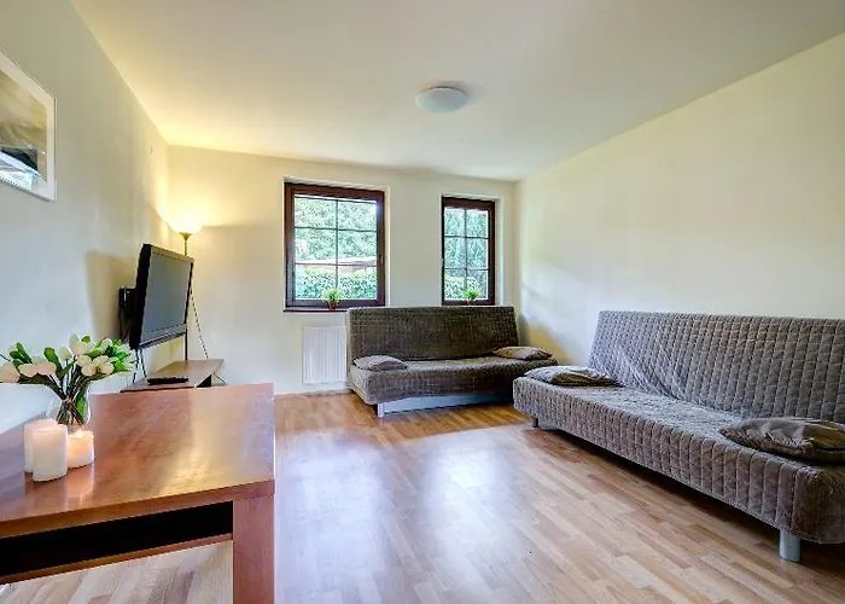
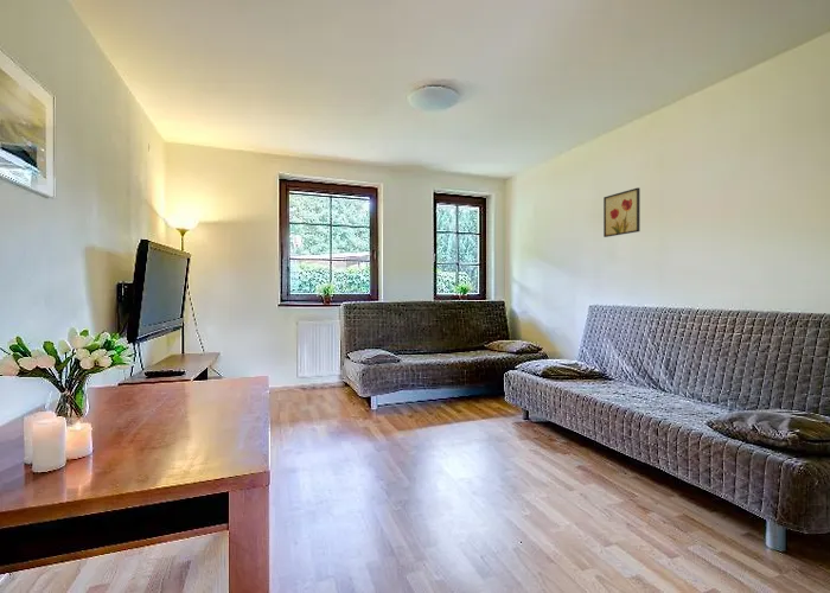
+ wall art [602,186,641,238]
